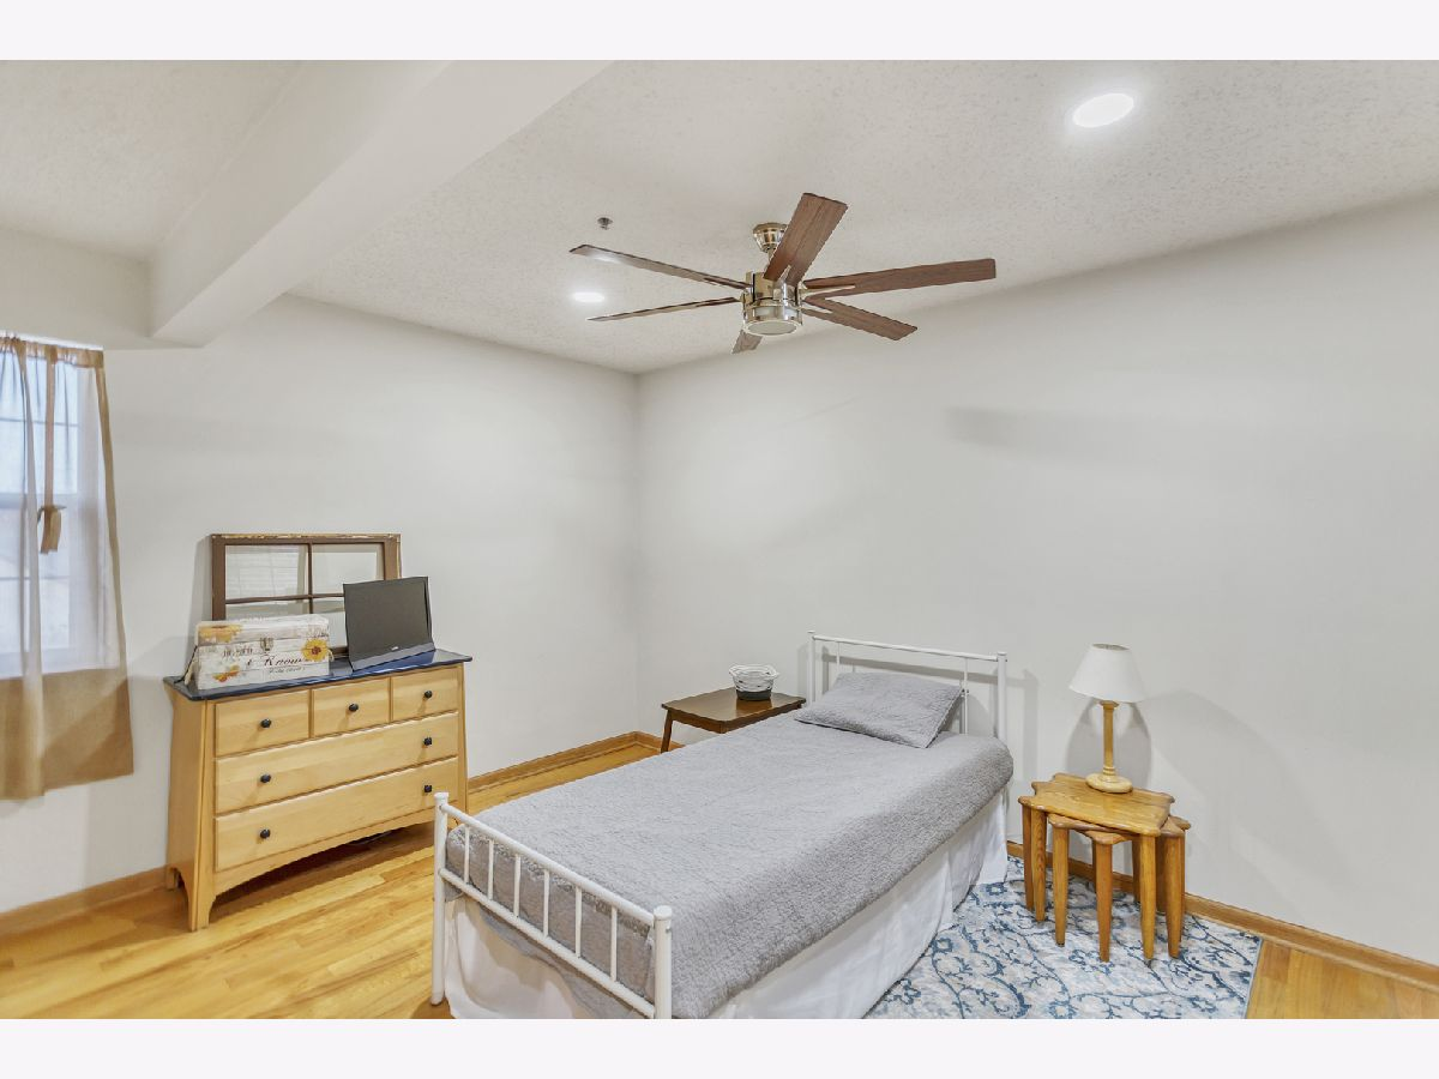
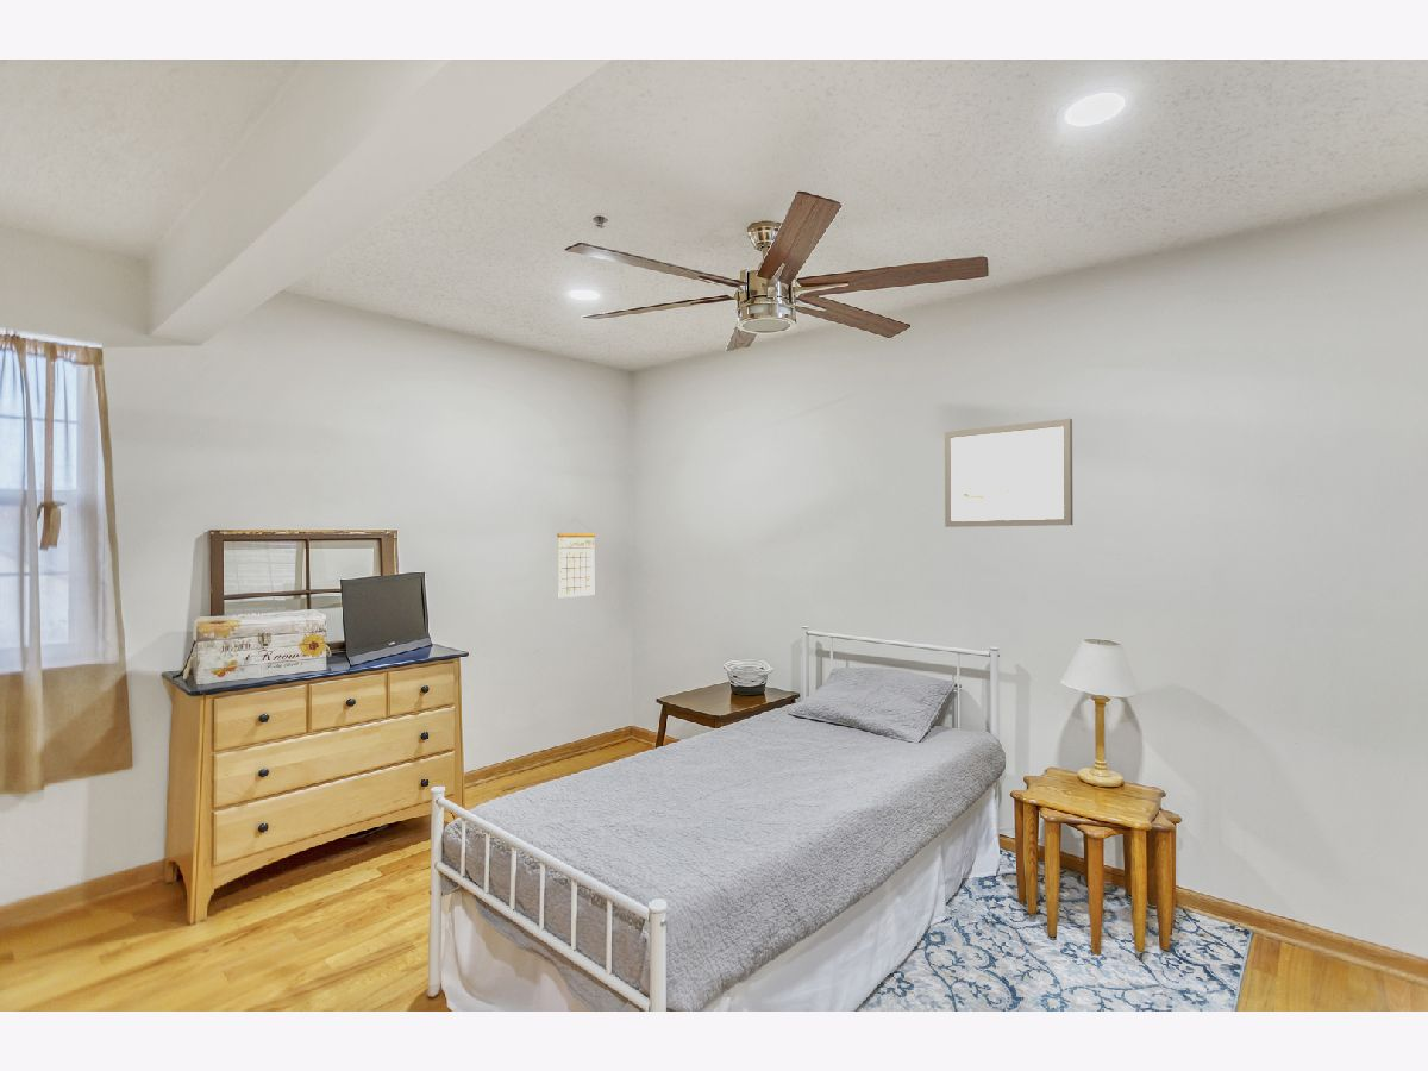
+ wall art [944,418,1073,528]
+ calendar [556,519,596,599]
